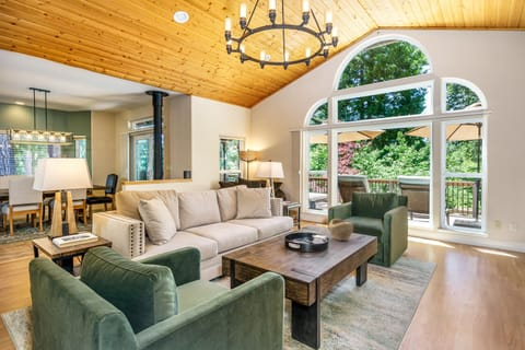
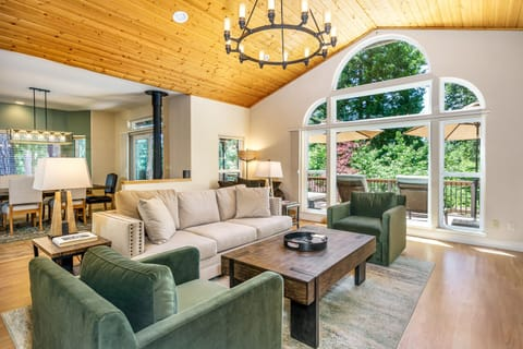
- decorative bowl [328,218,354,242]
